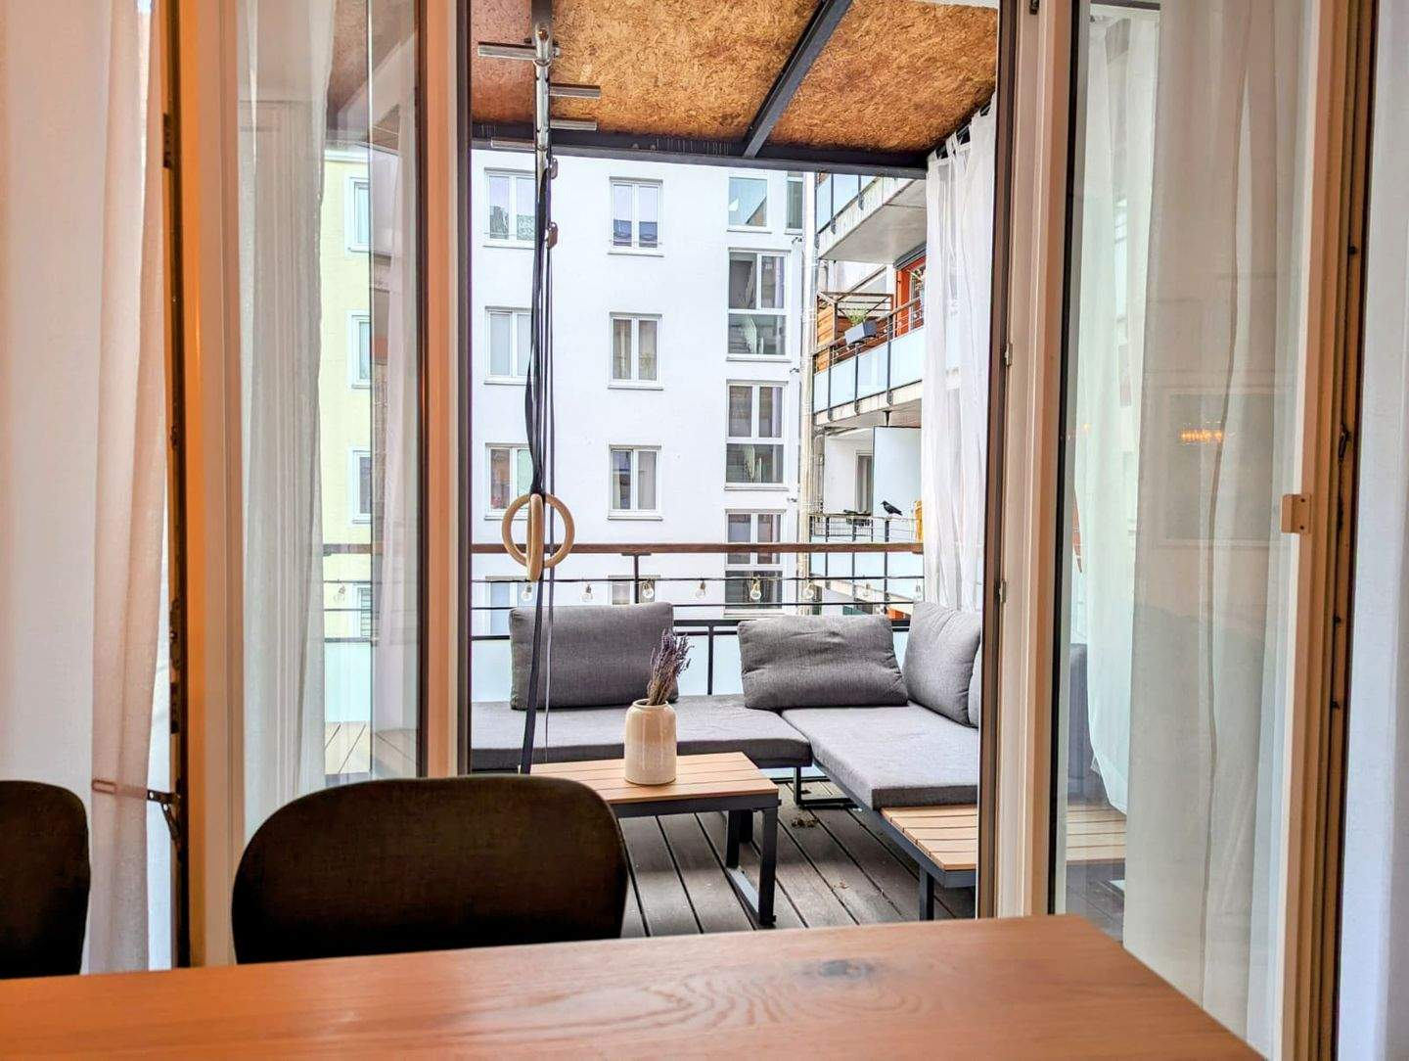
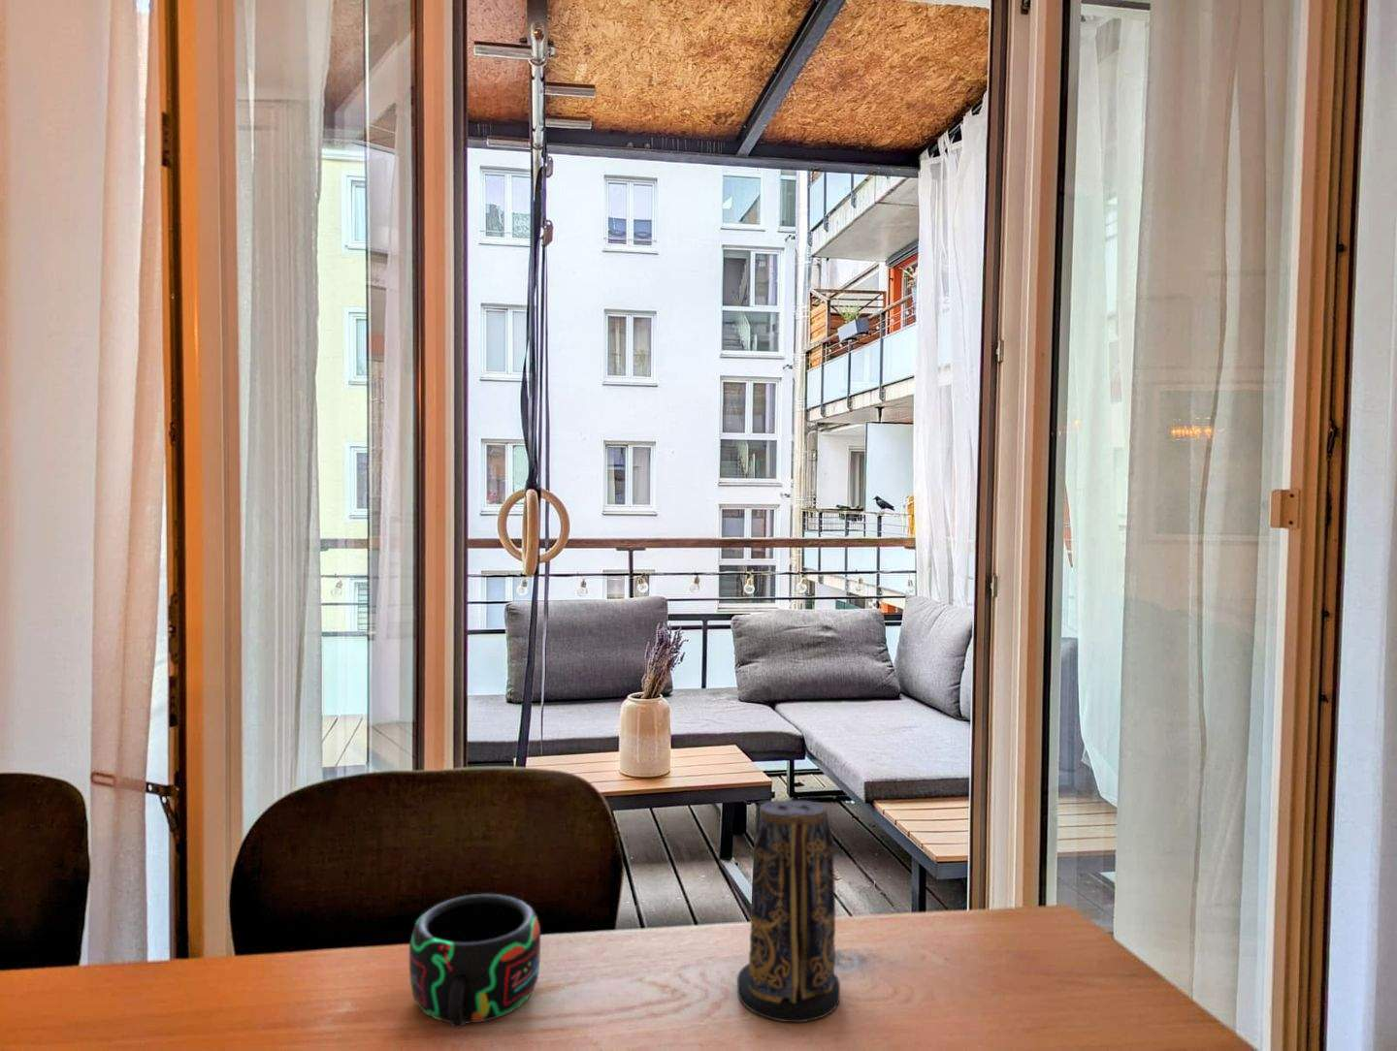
+ candle [737,800,842,1023]
+ mug [409,893,541,1030]
